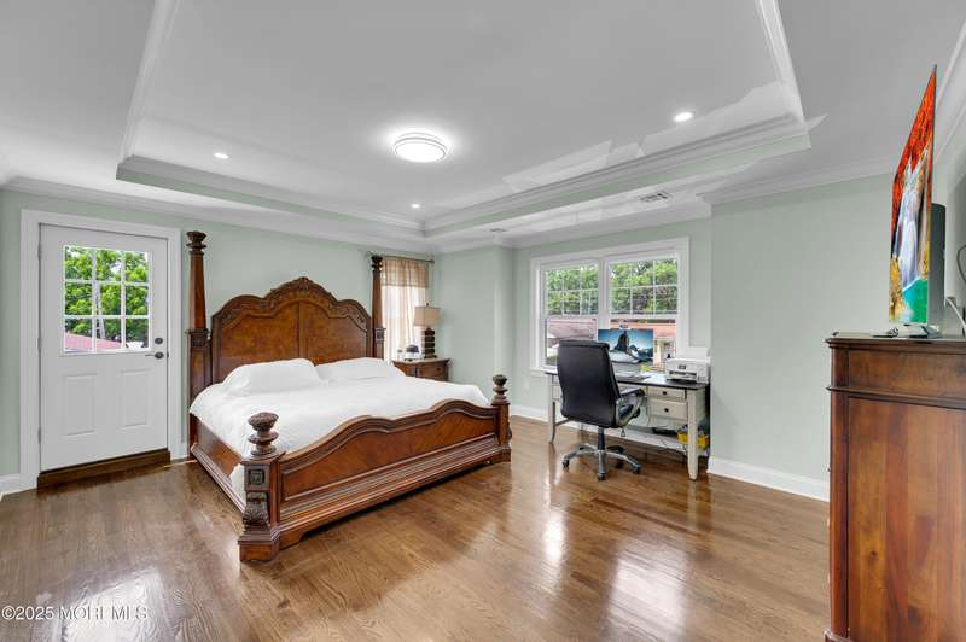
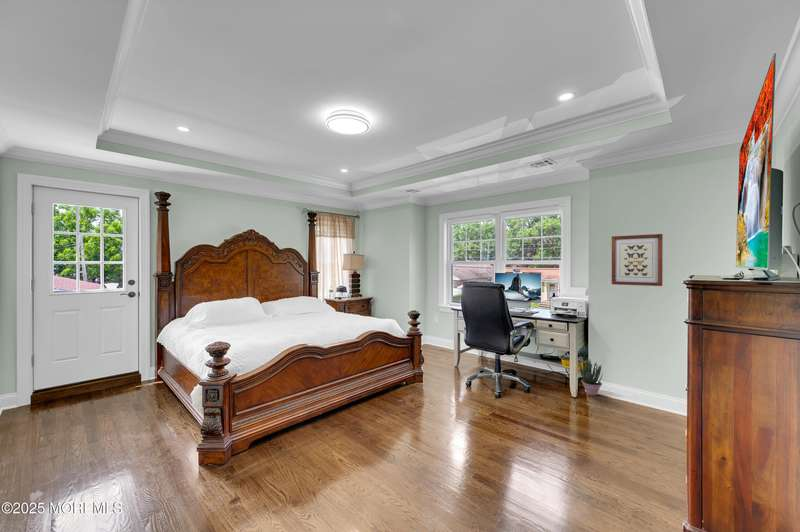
+ wall art [611,233,664,287]
+ potted plant [577,357,604,397]
